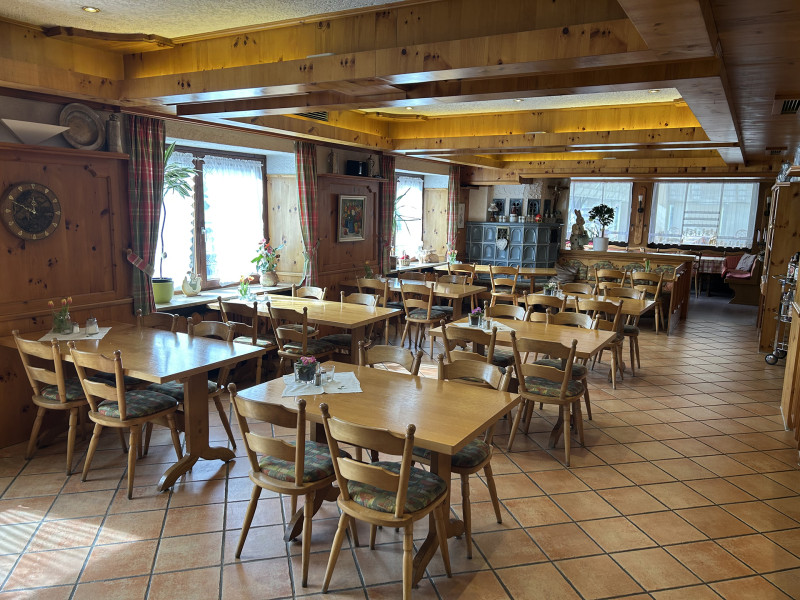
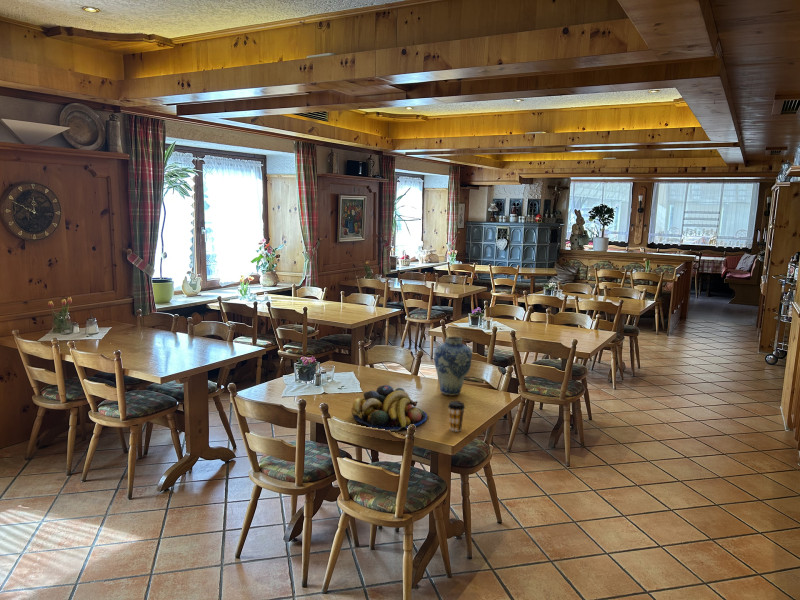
+ vase [433,336,473,396]
+ fruit bowl [350,384,428,432]
+ coffee cup [447,400,466,433]
